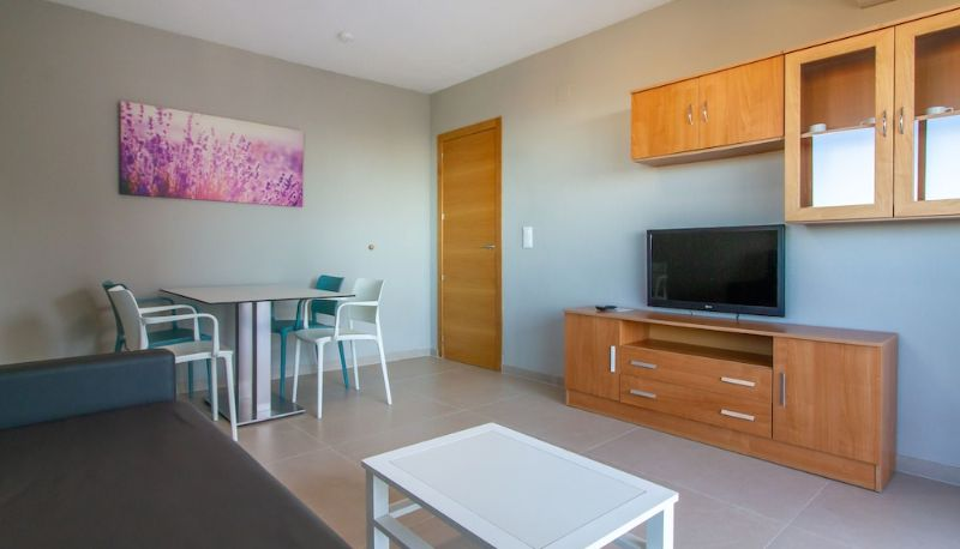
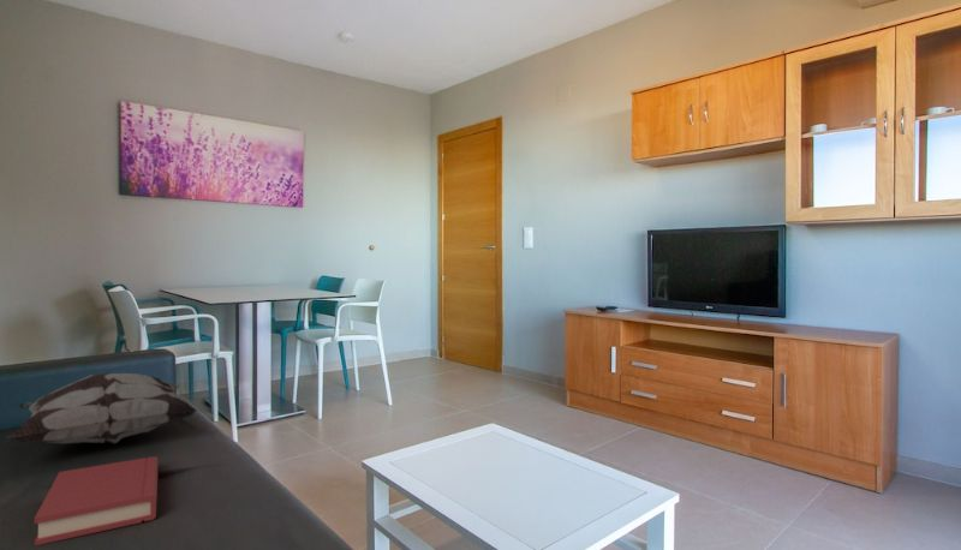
+ hardback book [34,455,159,546]
+ decorative pillow [6,371,198,446]
